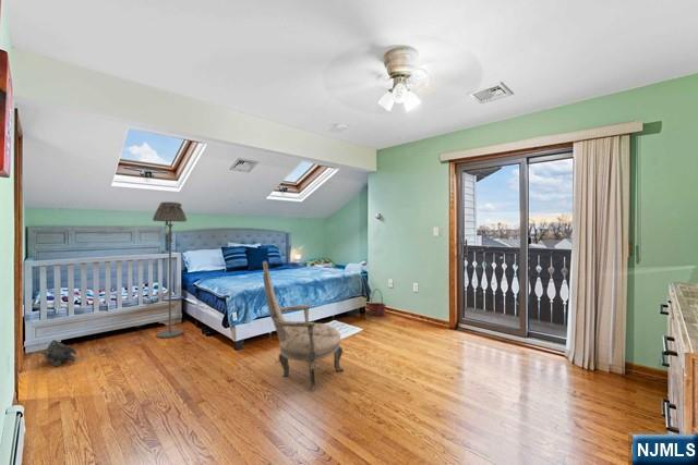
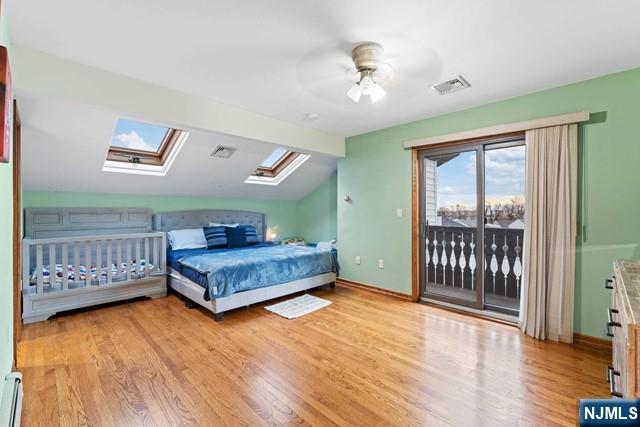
- floor lamp [152,200,188,339]
- plush toy [37,339,77,368]
- basket [366,287,387,317]
- armchair [262,260,345,392]
